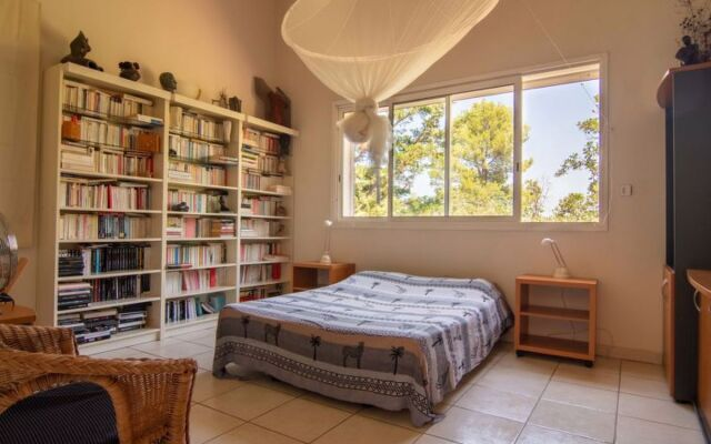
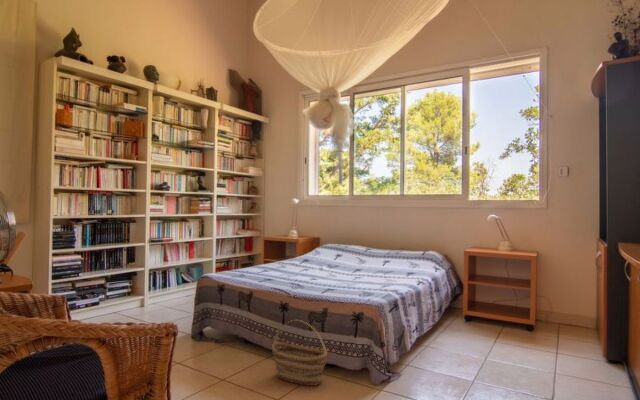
+ basket [271,319,328,387]
